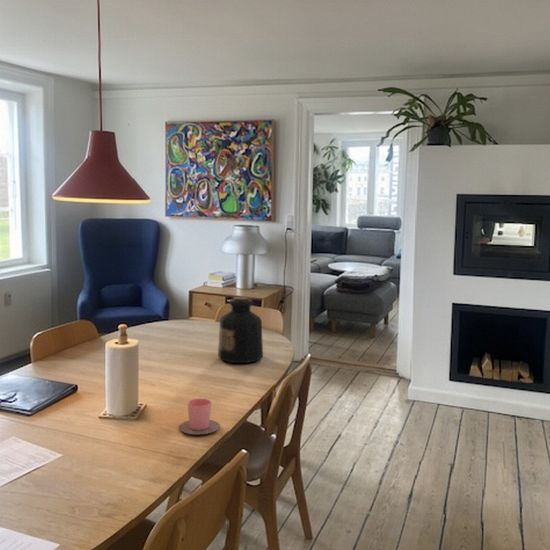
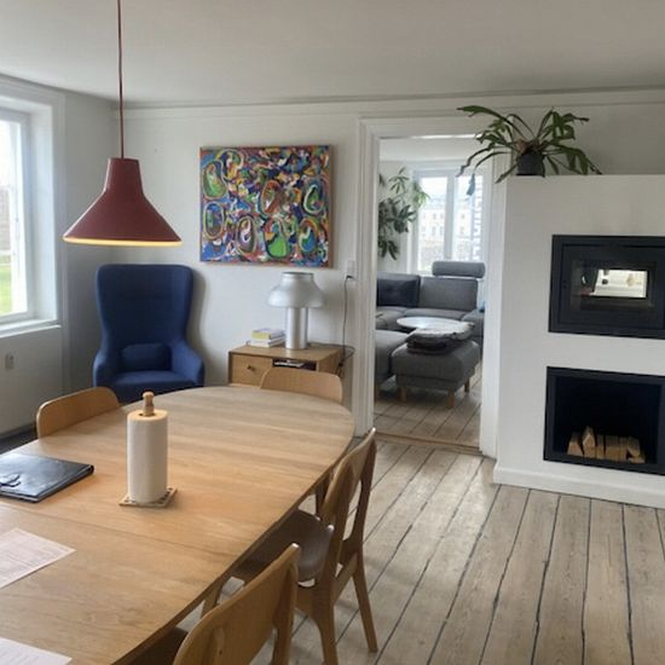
- bottle [217,296,264,364]
- cup [178,398,221,435]
